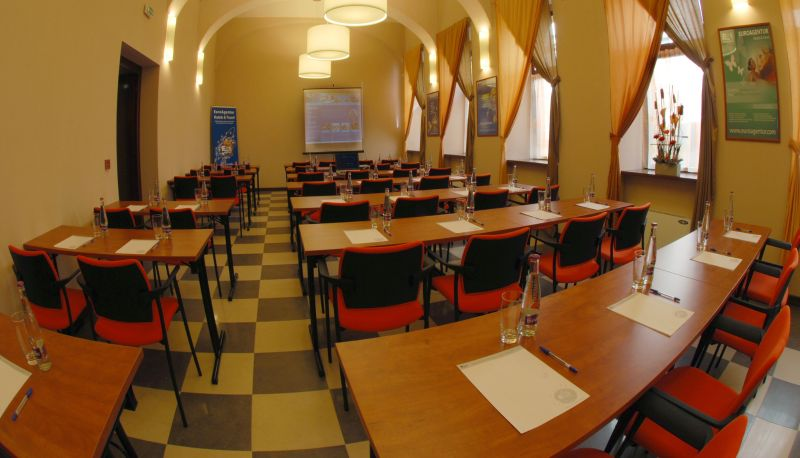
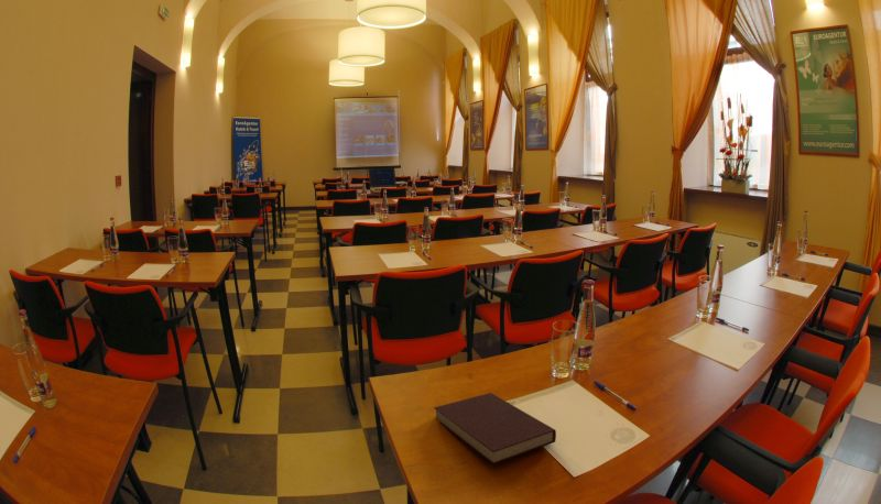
+ notebook [433,392,557,465]
